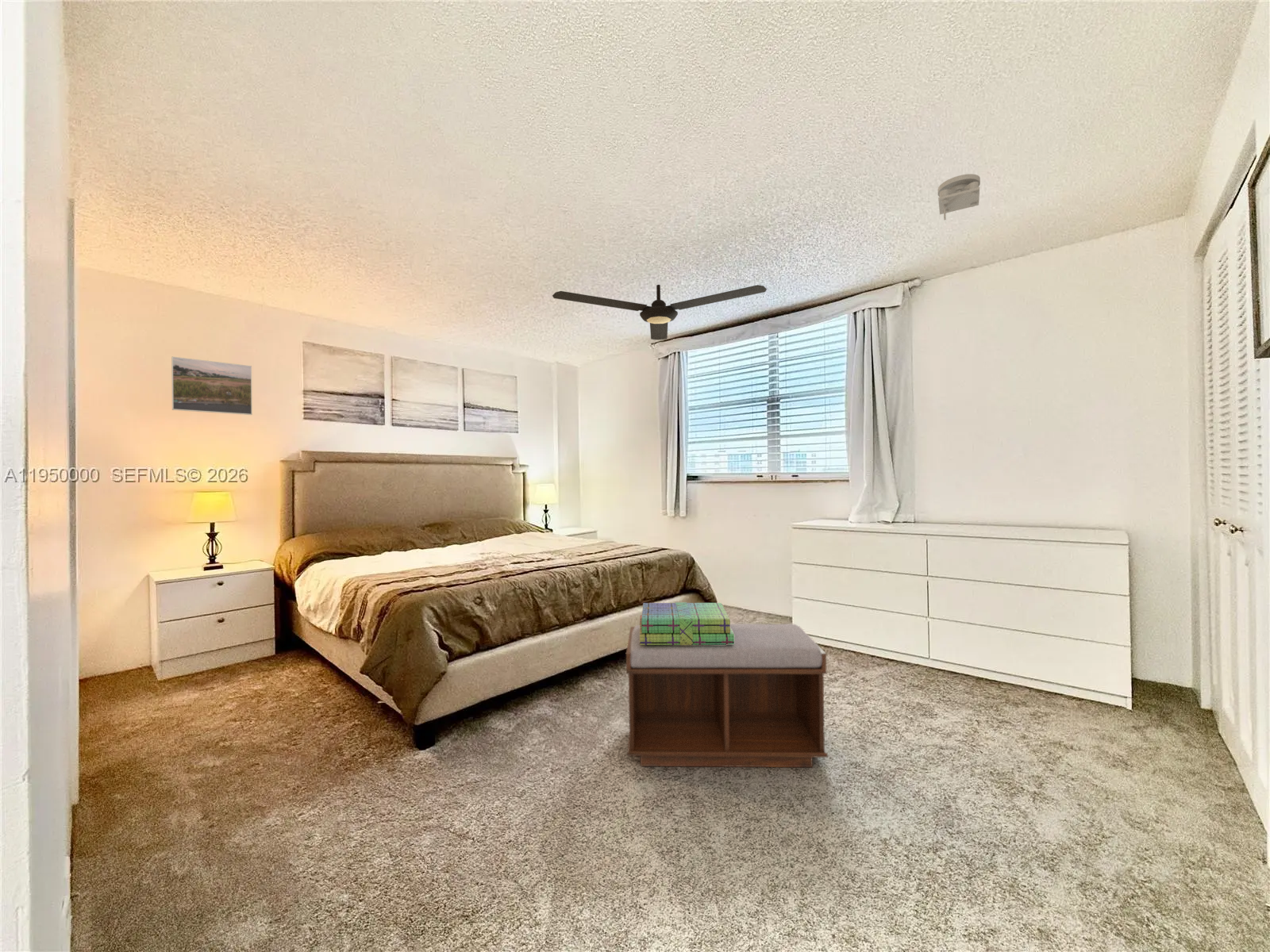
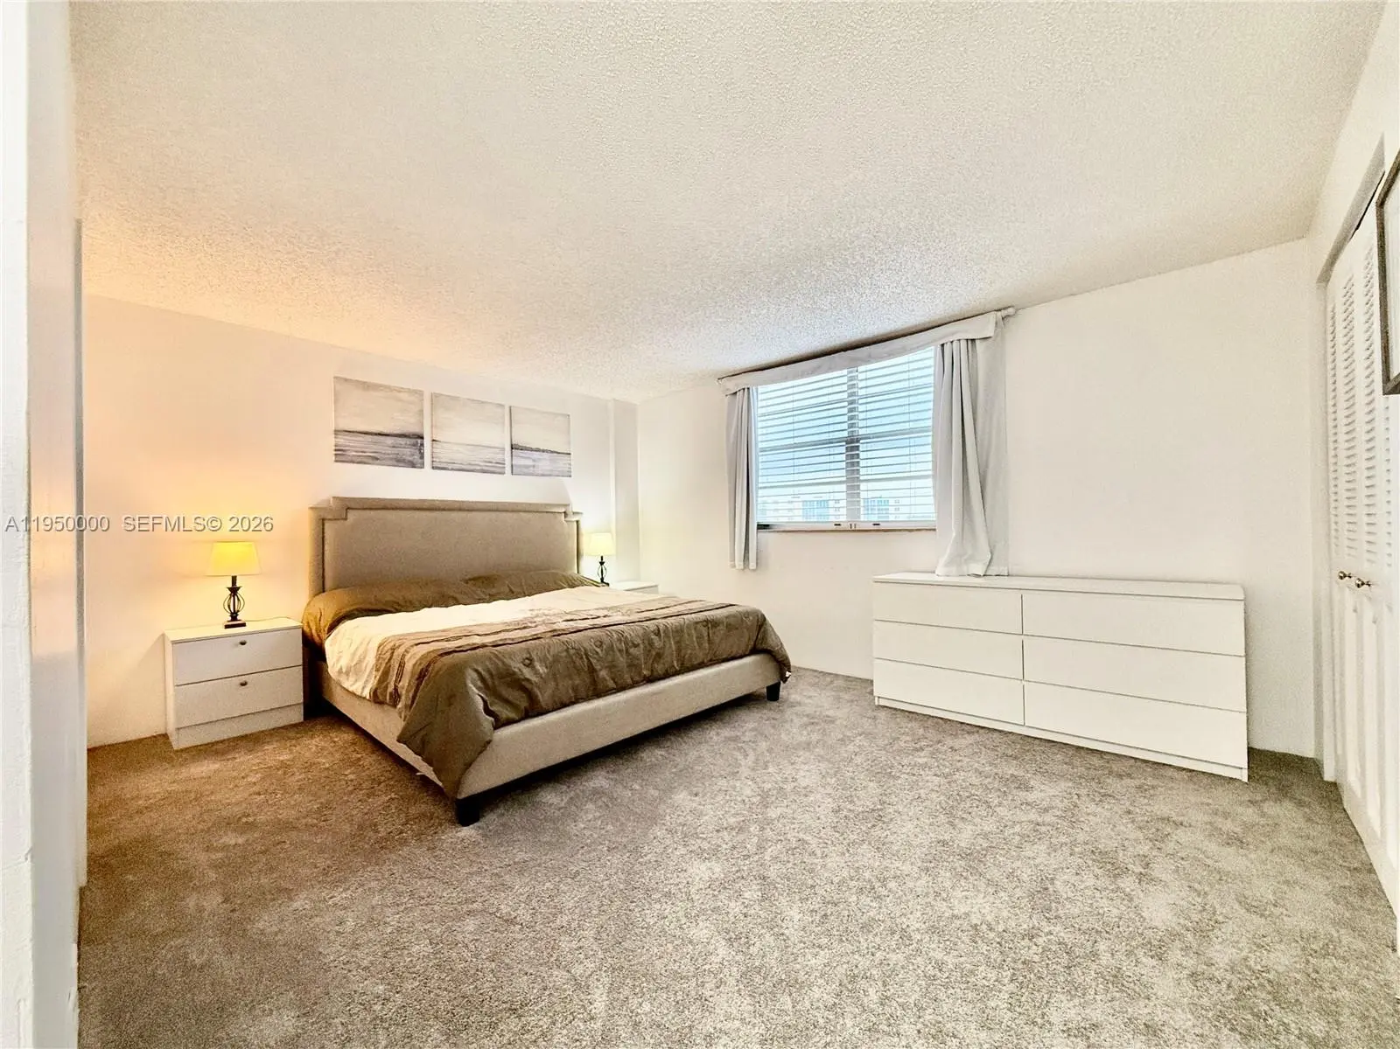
- stack of books [639,601,734,645]
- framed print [171,356,253,416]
- ceiling fan [552,284,768,340]
- smoke detector [937,173,981,221]
- bench [625,623,829,768]
